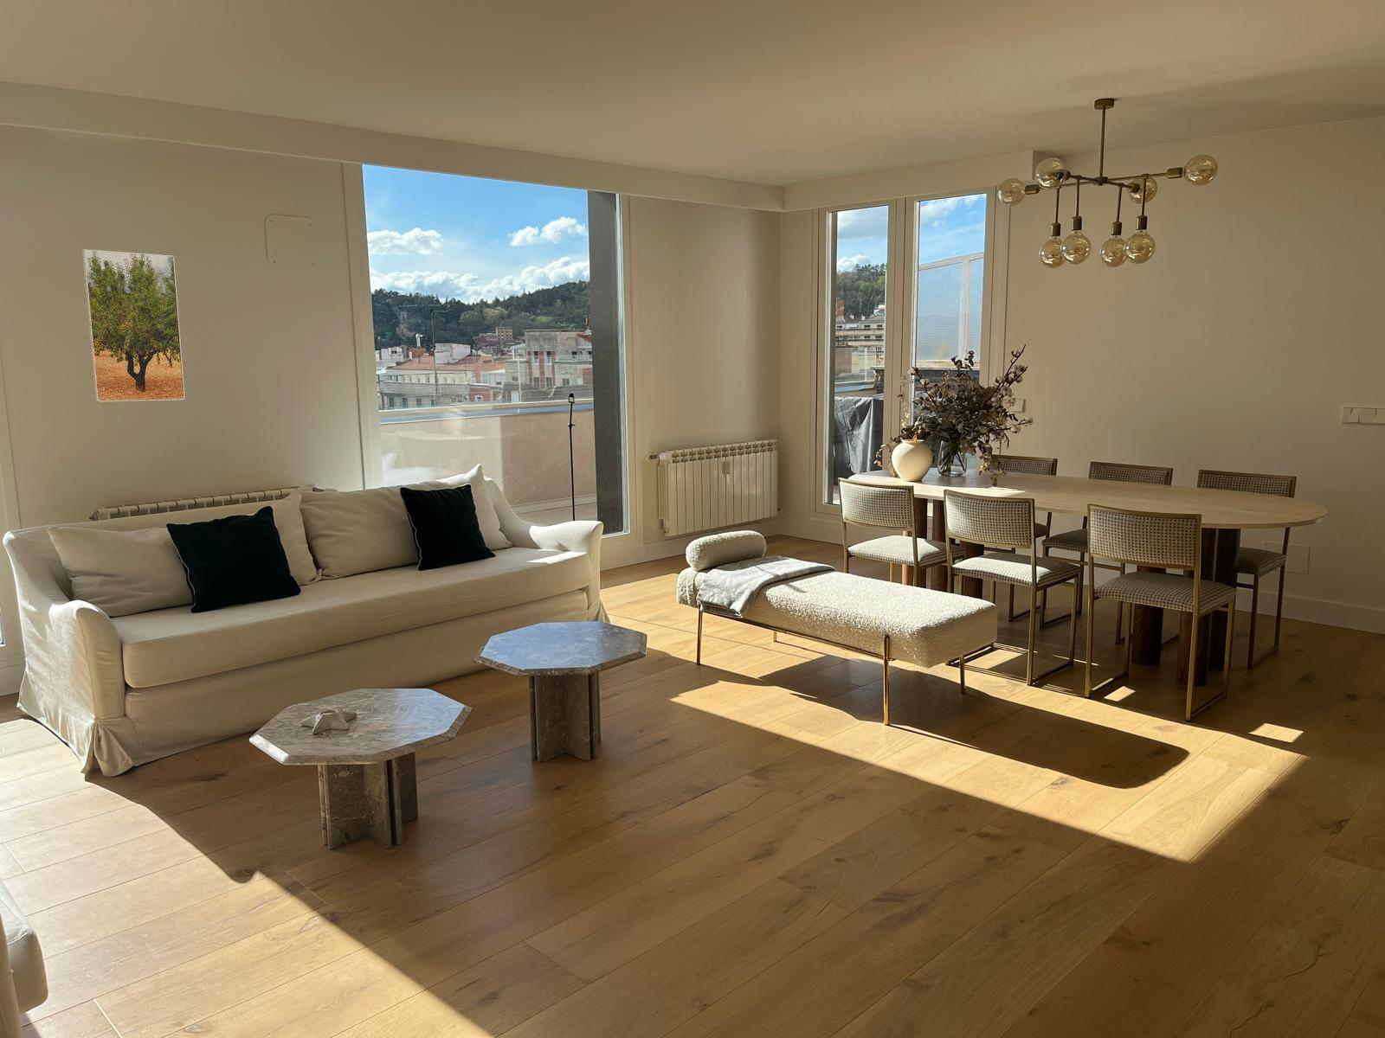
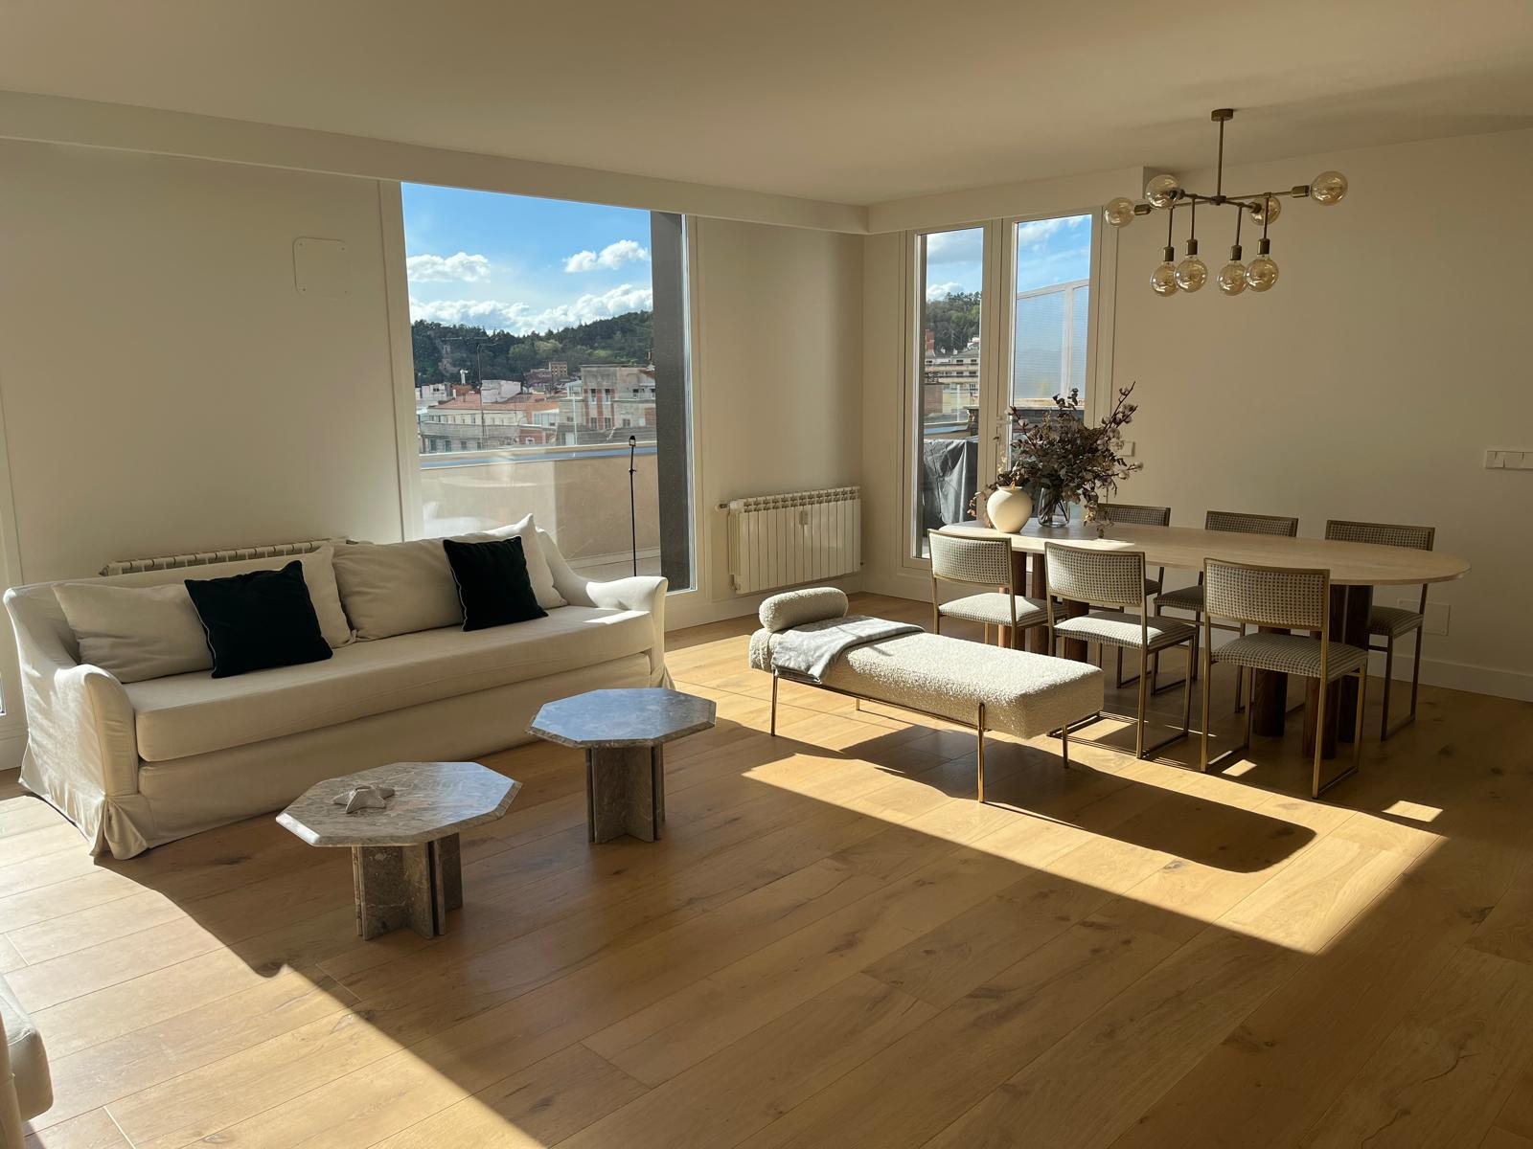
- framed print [82,249,186,402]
